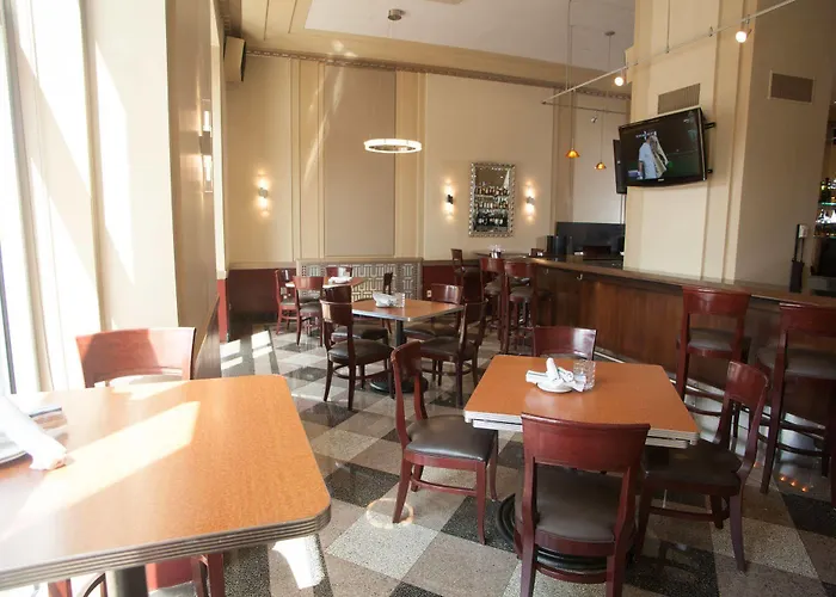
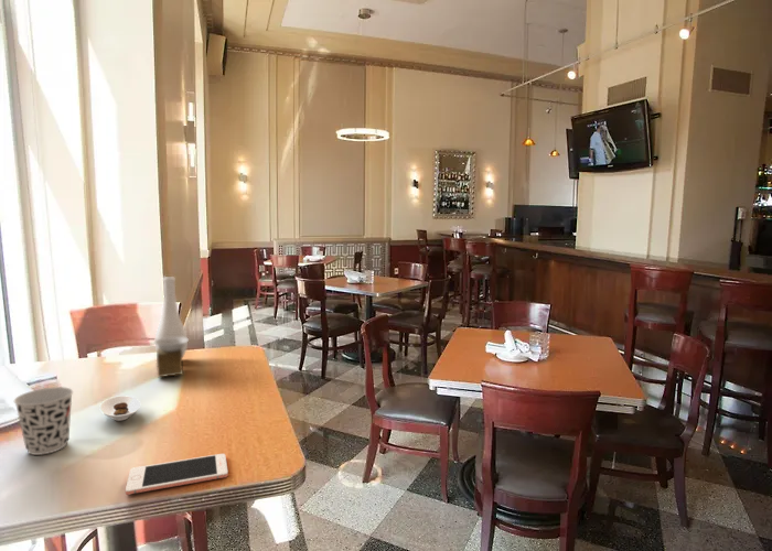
+ saucer [98,395,141,422]
+ cell phone [125,453,229,496]
+ cup [13,386,74,456]
+ vase [152,276,190,378]
